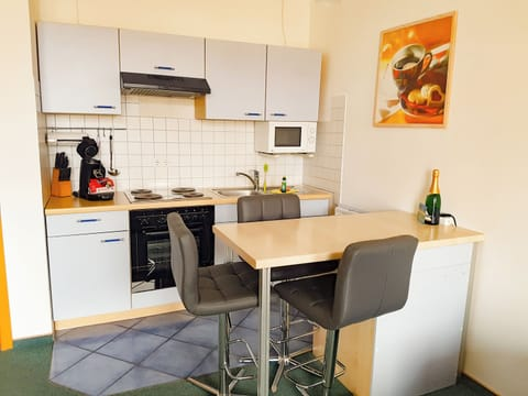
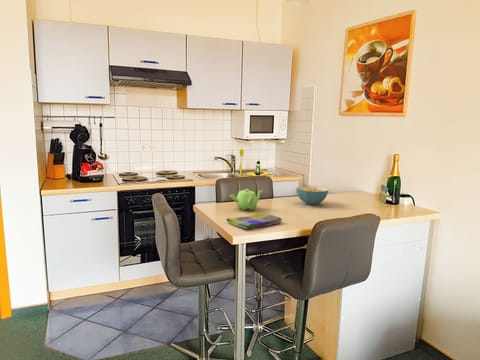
+ dish towel [225,212,283,230]
+ teapot [229,188,264,212]
+ cereal bowl [295,185,329,206]
